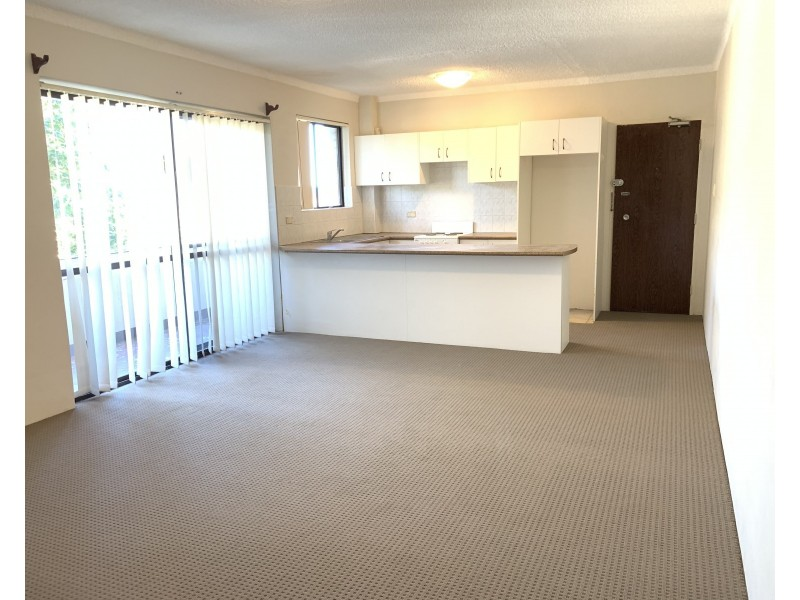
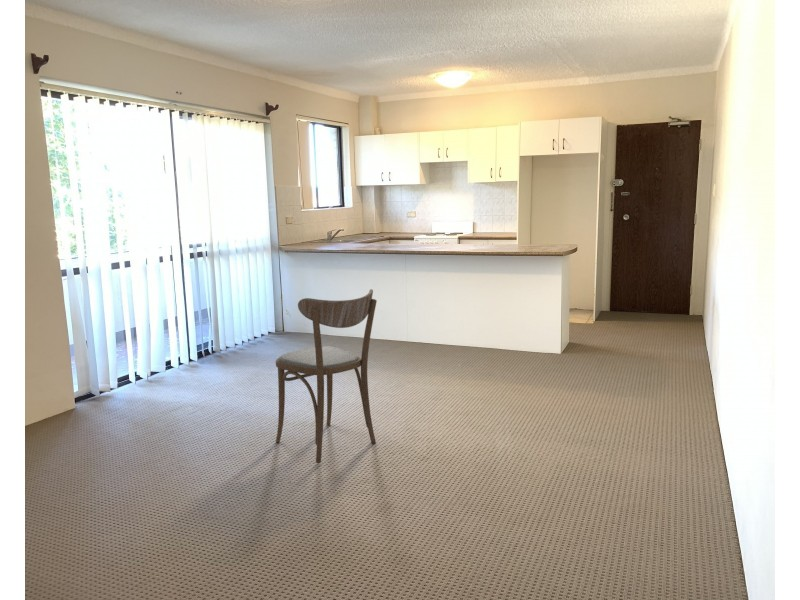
+ dining chair [275,288,378,464]
